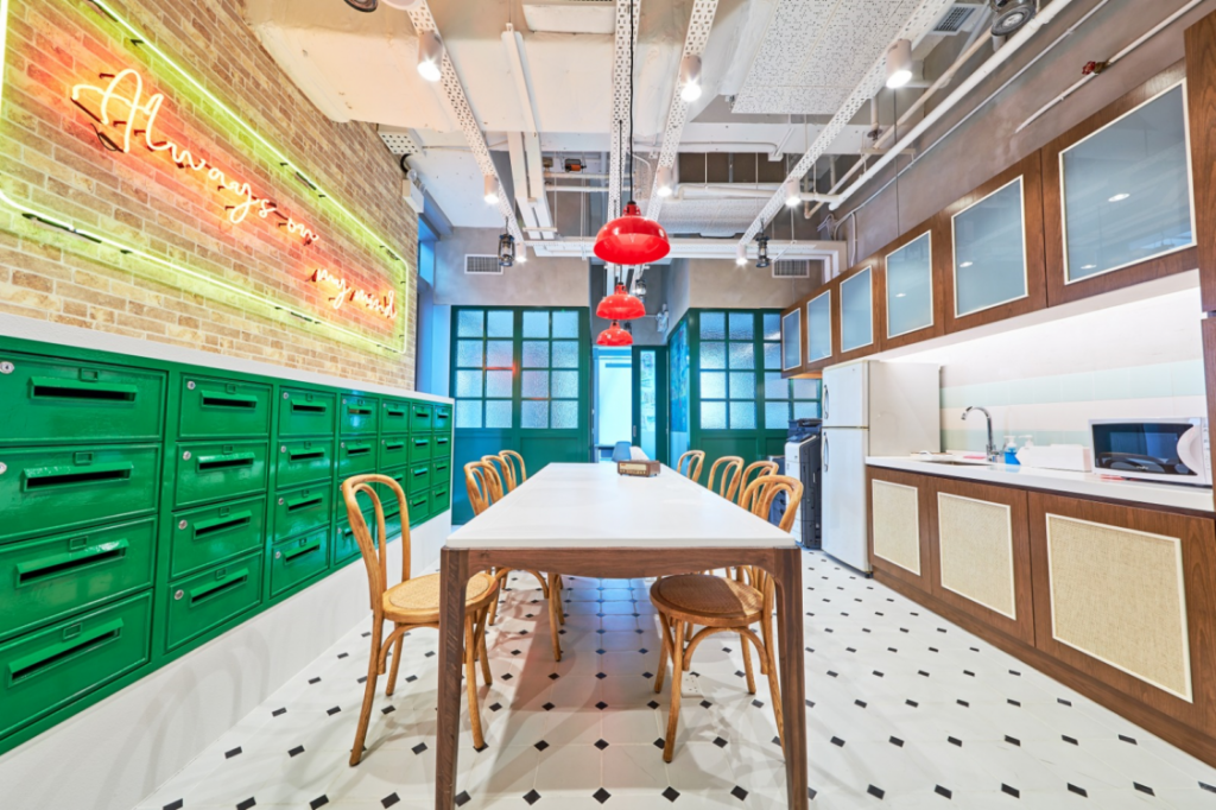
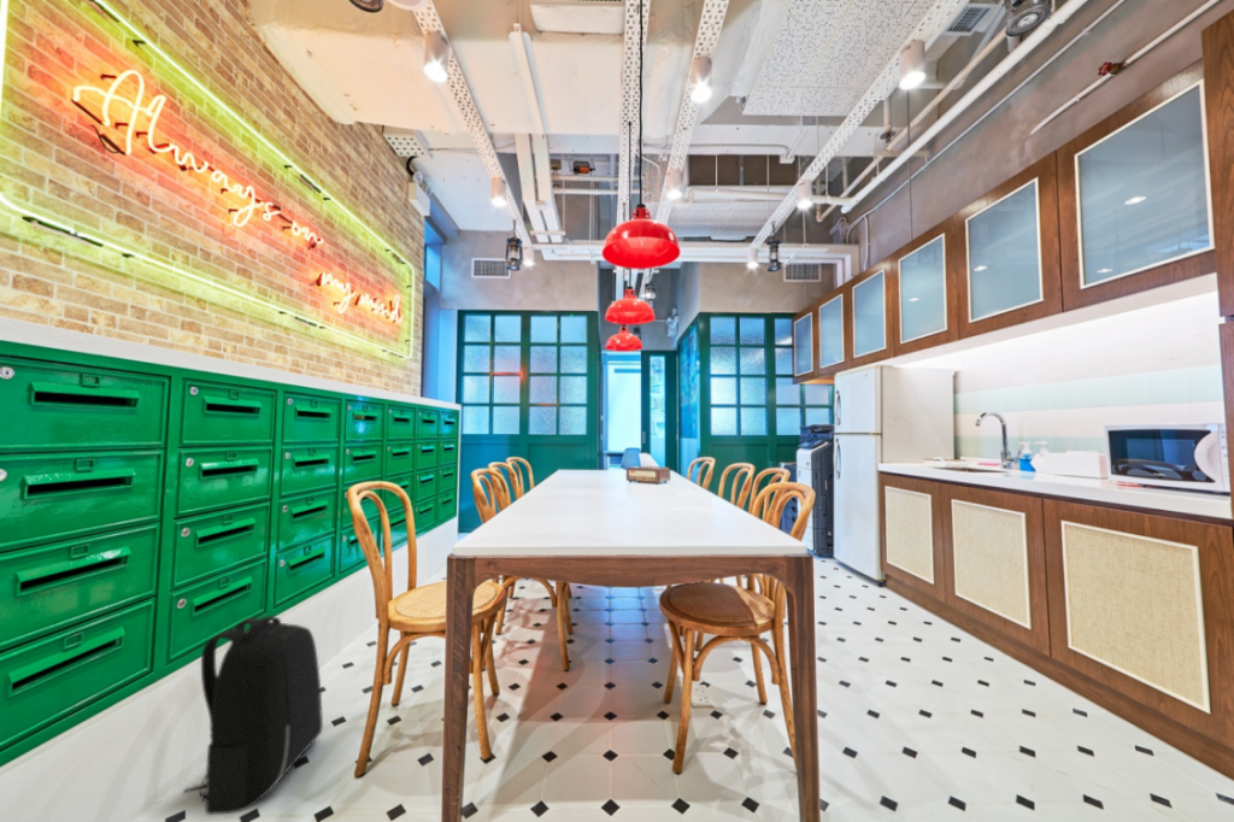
+ backpack [182,615,324,816]
